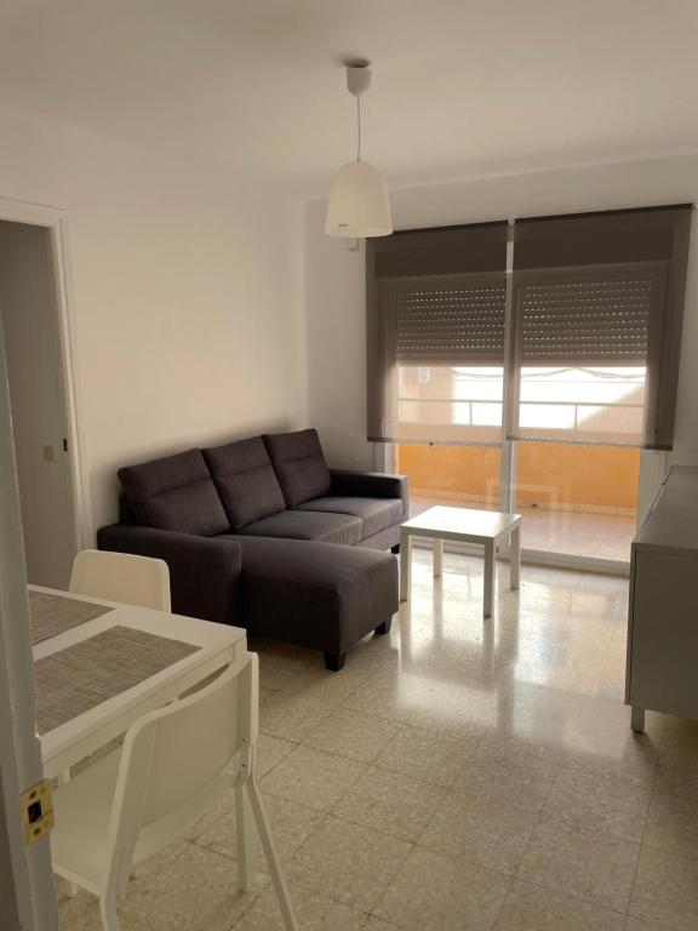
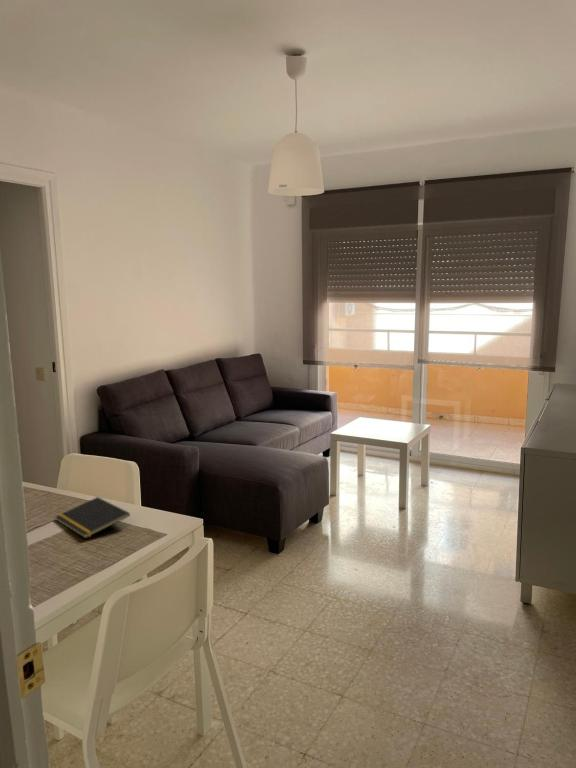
+ notepad [54,496,131,540]
